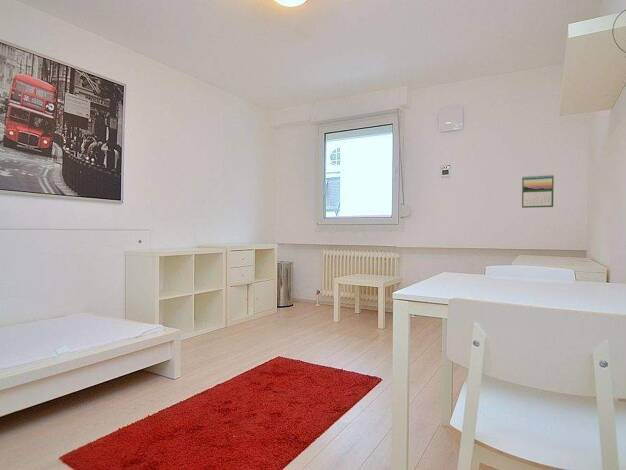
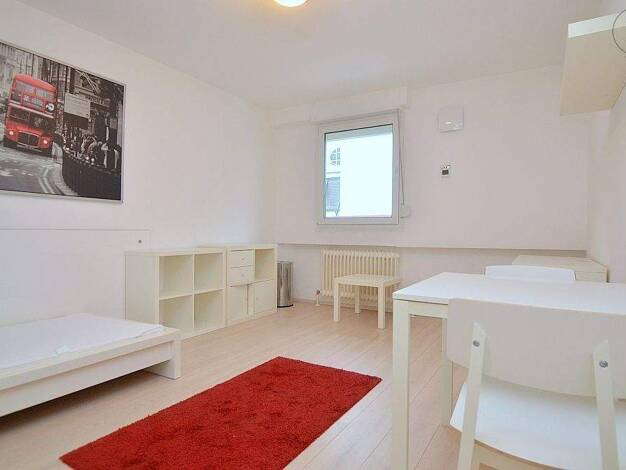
- calendar [521,174,555,209]
